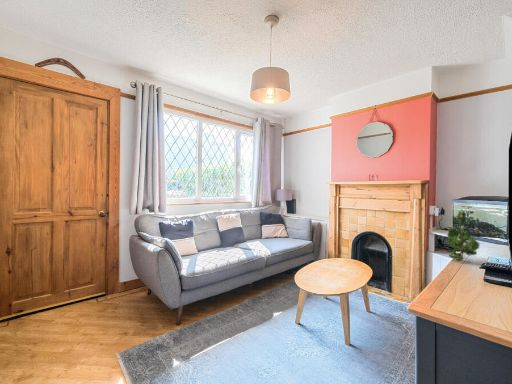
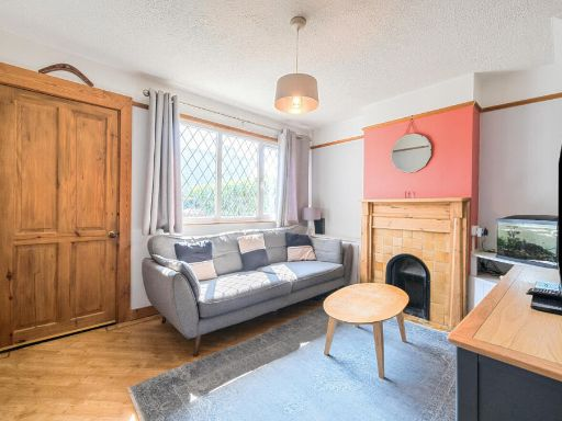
- banana bunch [446,208,481,262]
